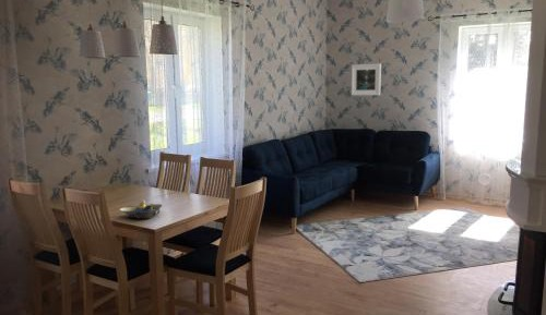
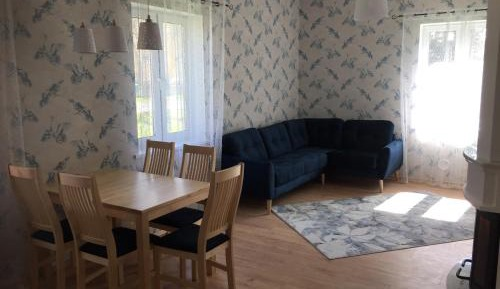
- decorative bowl [118,198,163,220]
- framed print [351,63,382,96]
